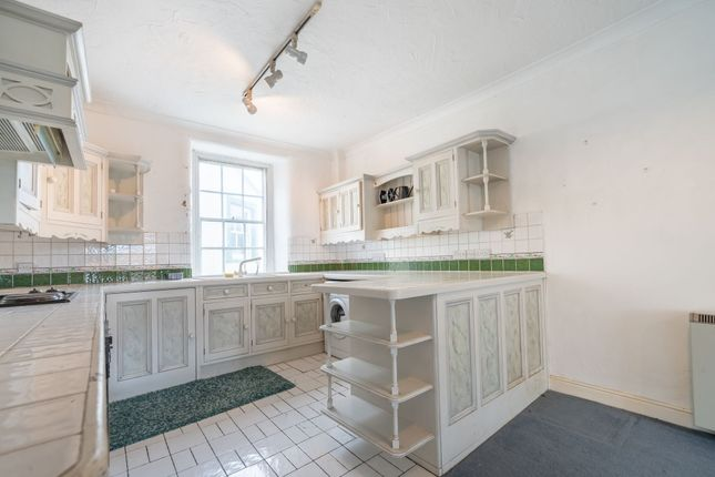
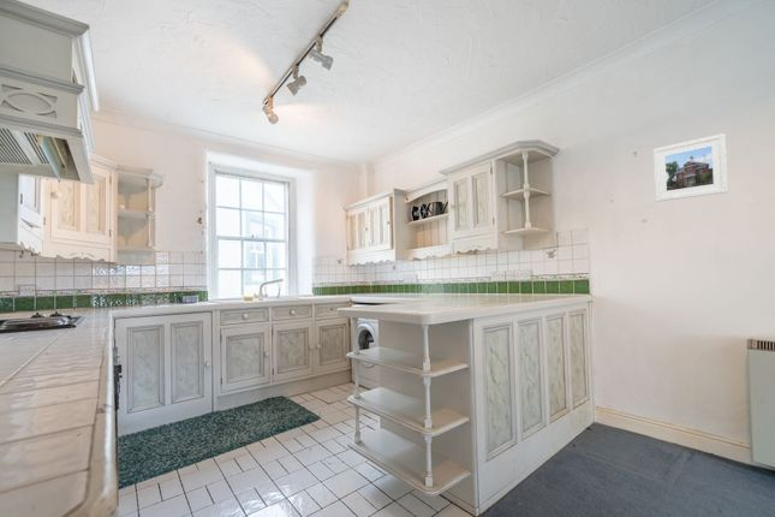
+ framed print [652,132,729,203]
